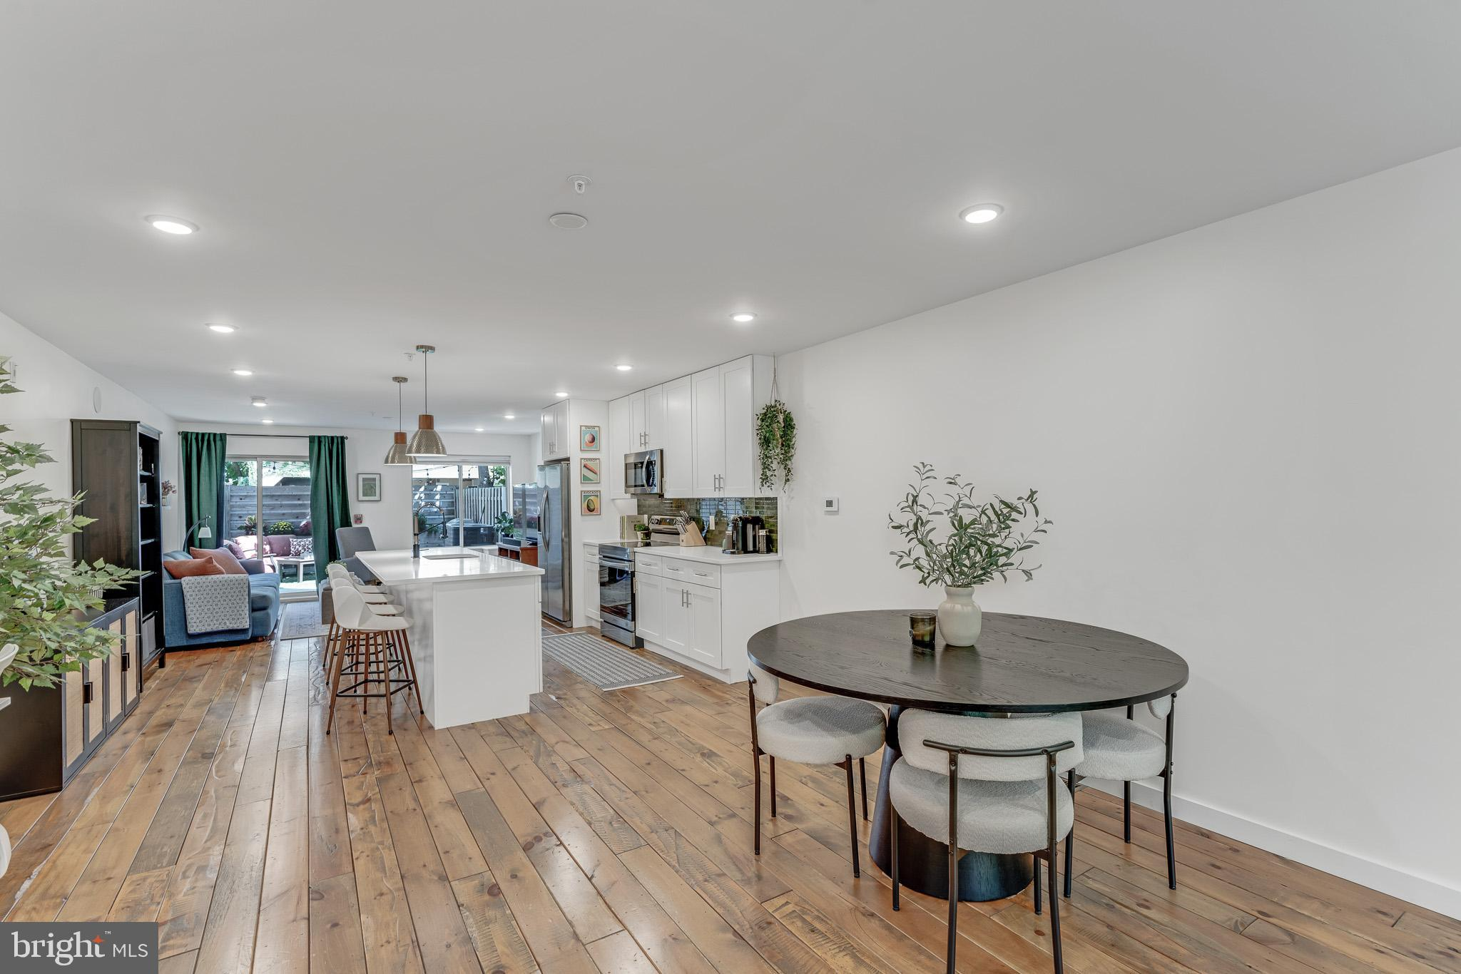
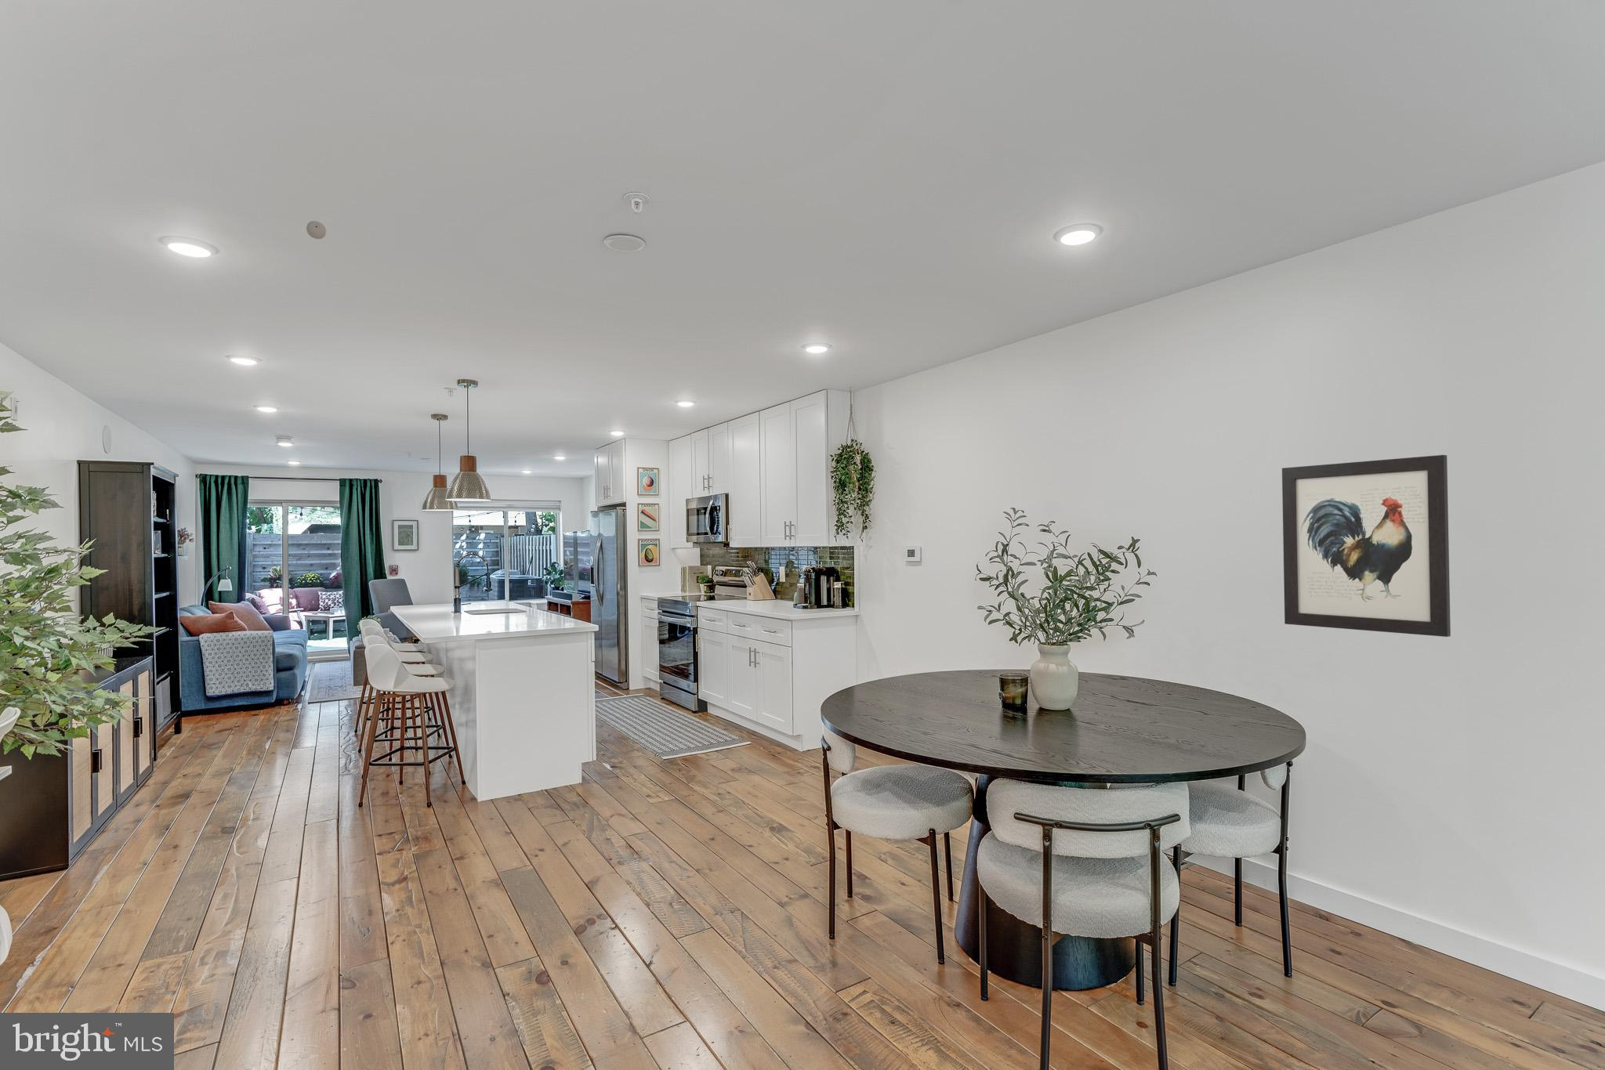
+ eyeball [306,220,327,240]
+ wall art [1281,454,1451,638]
